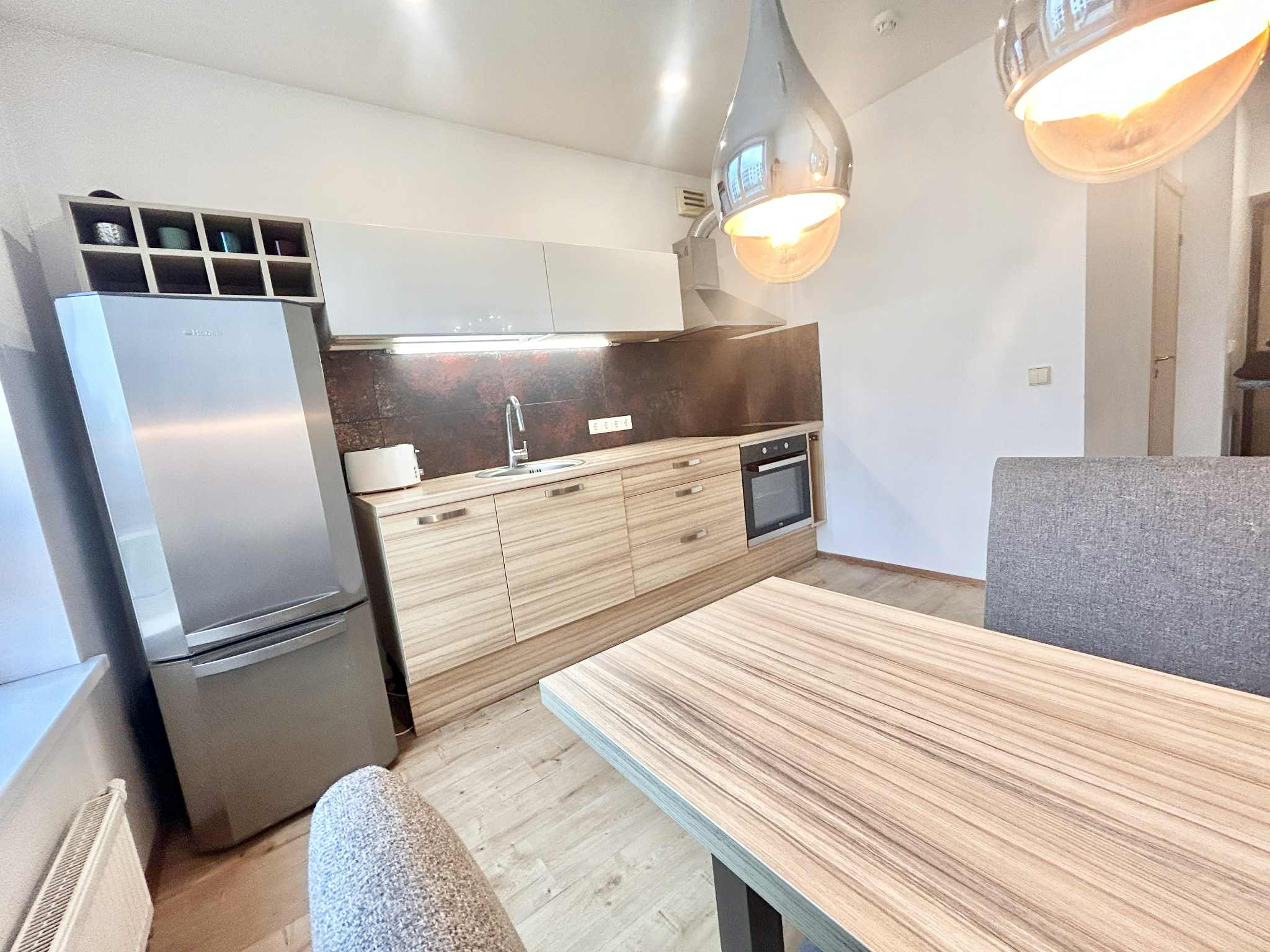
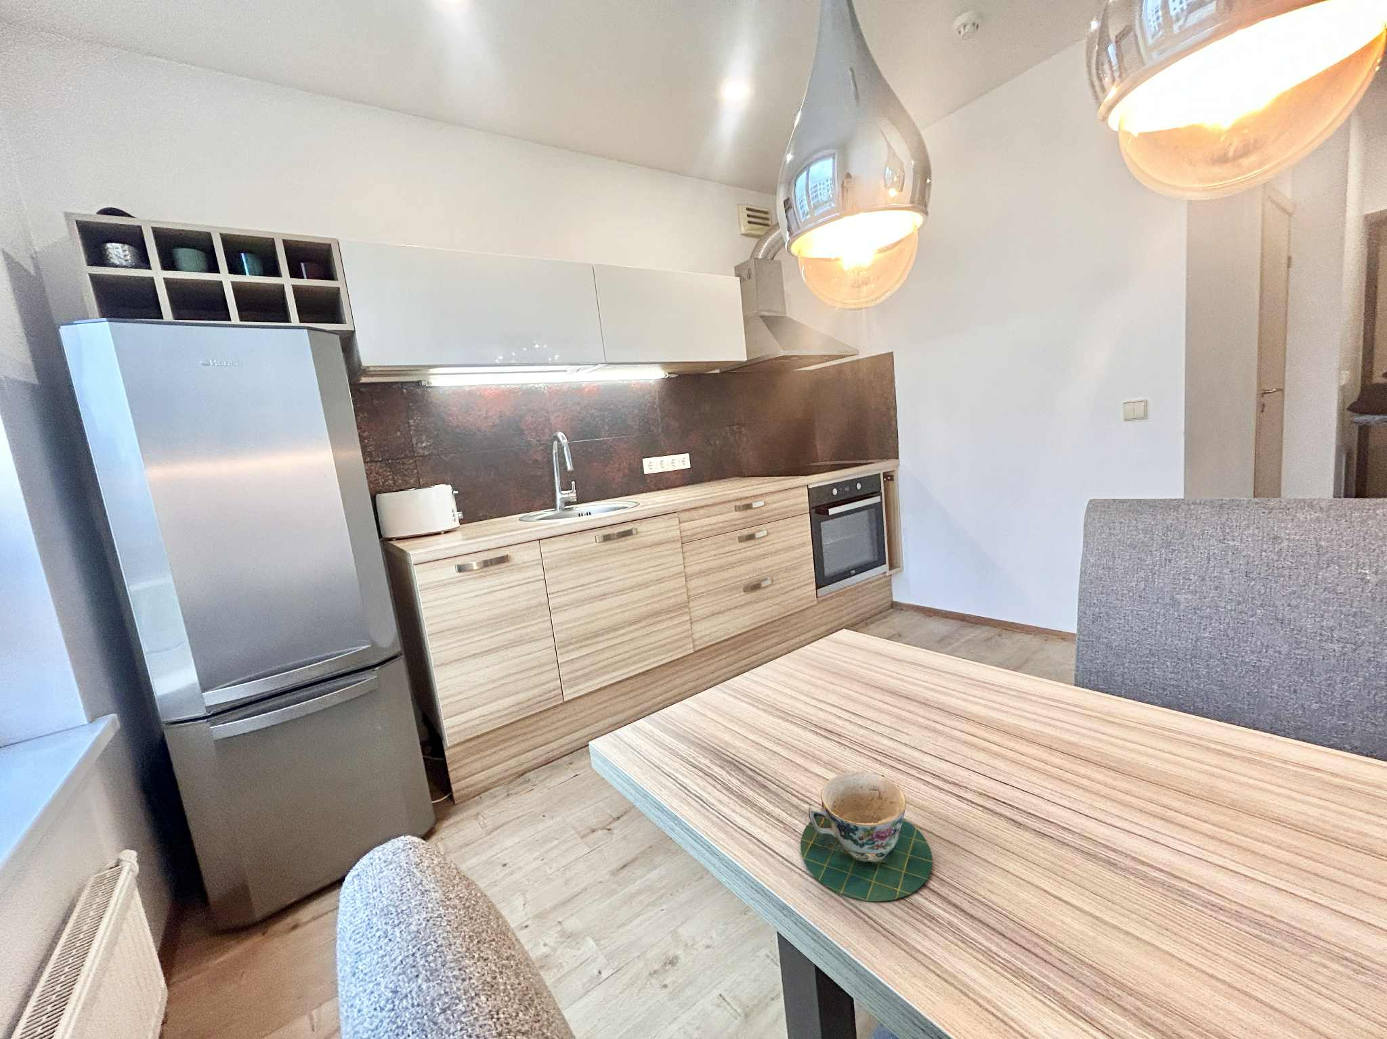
+ teacup [799,772,933,903]
